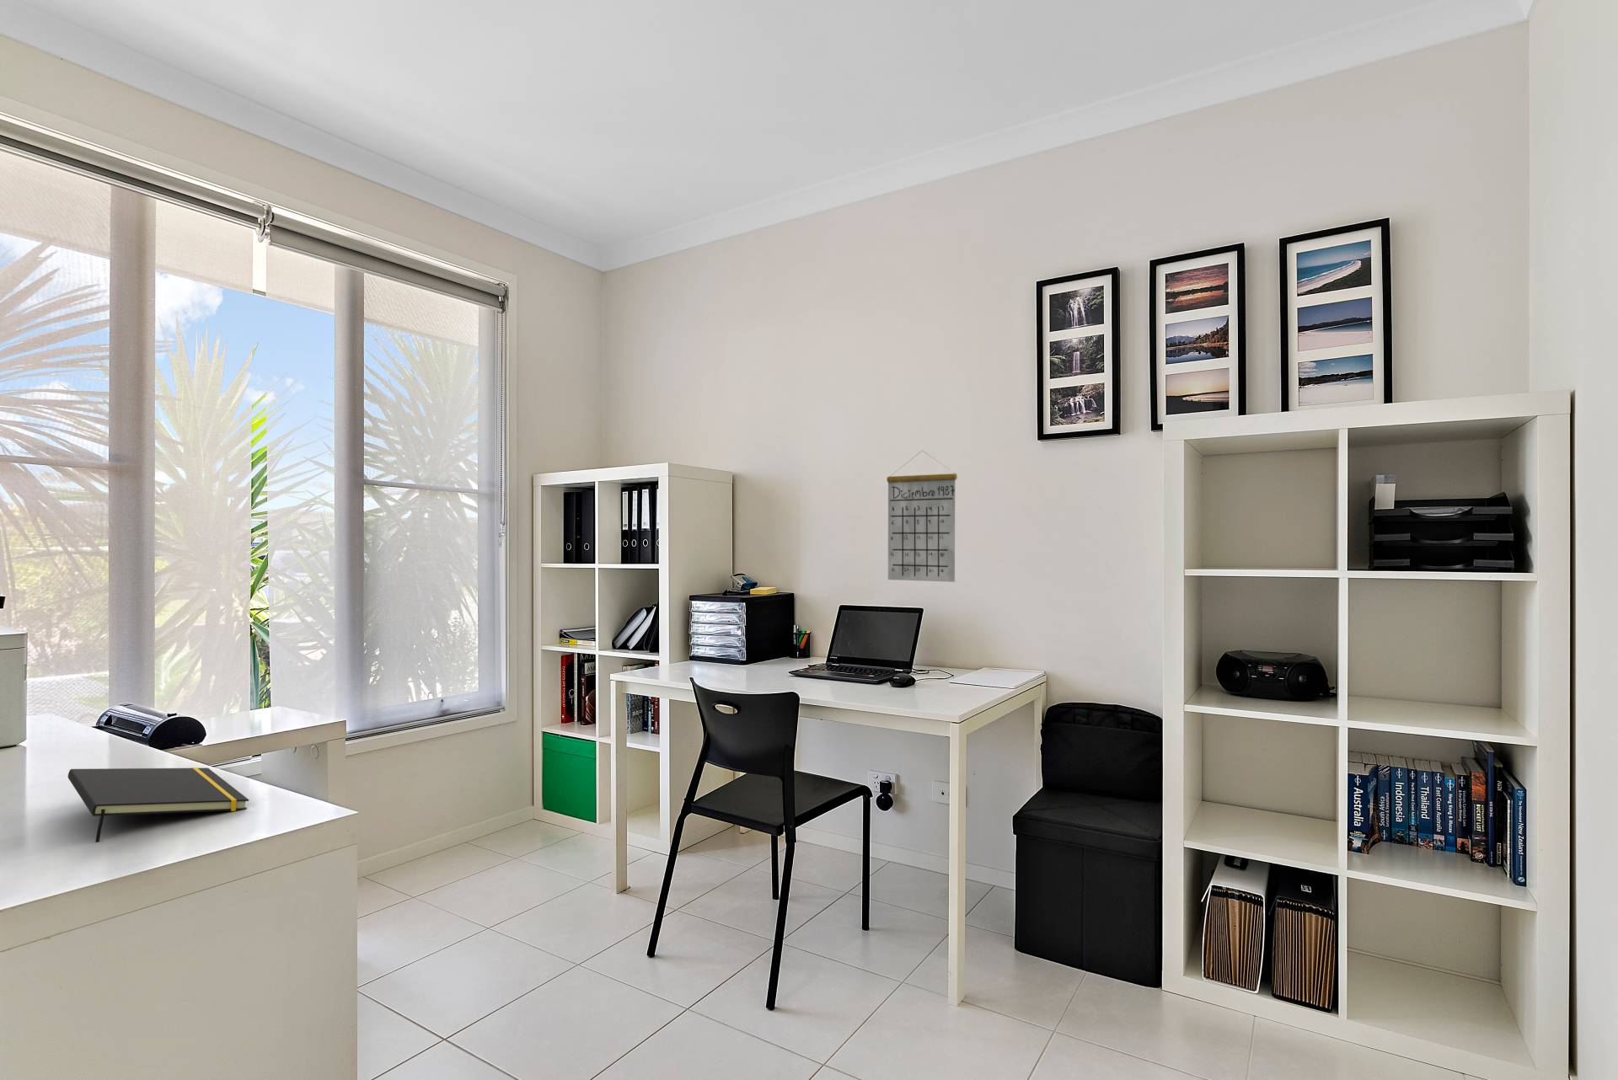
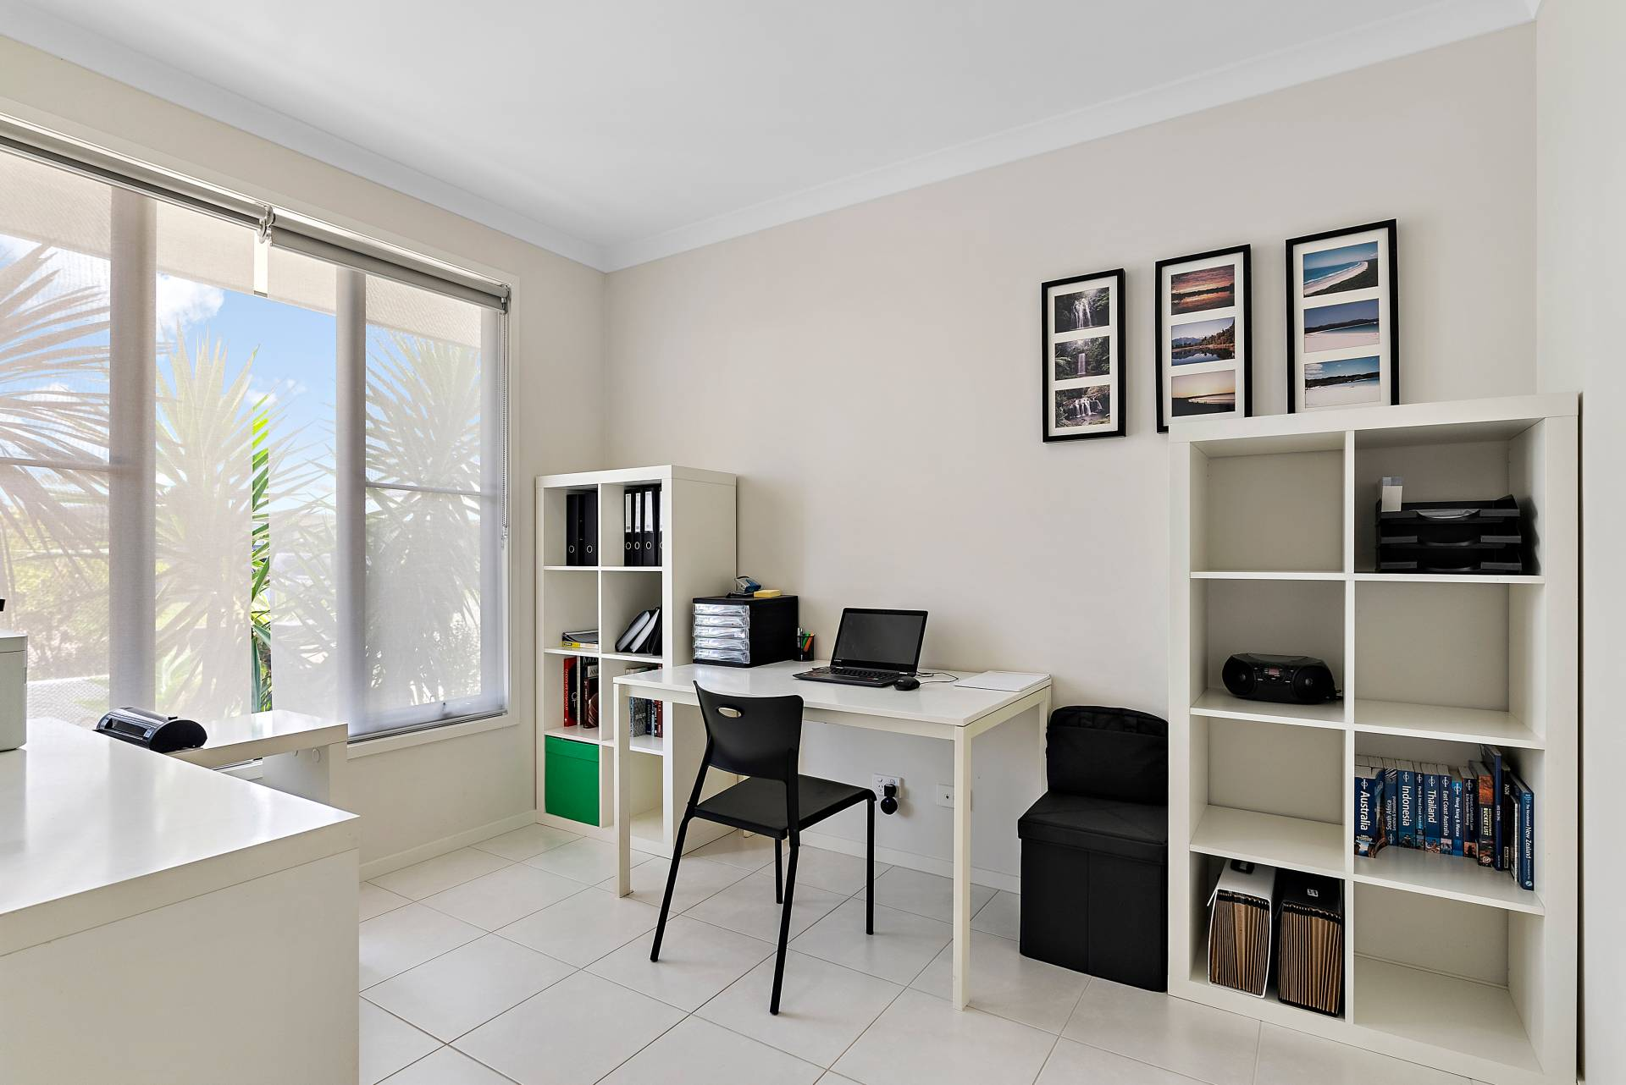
- notepad [68,767,250,844]
- calendar [886,450,959,583]
